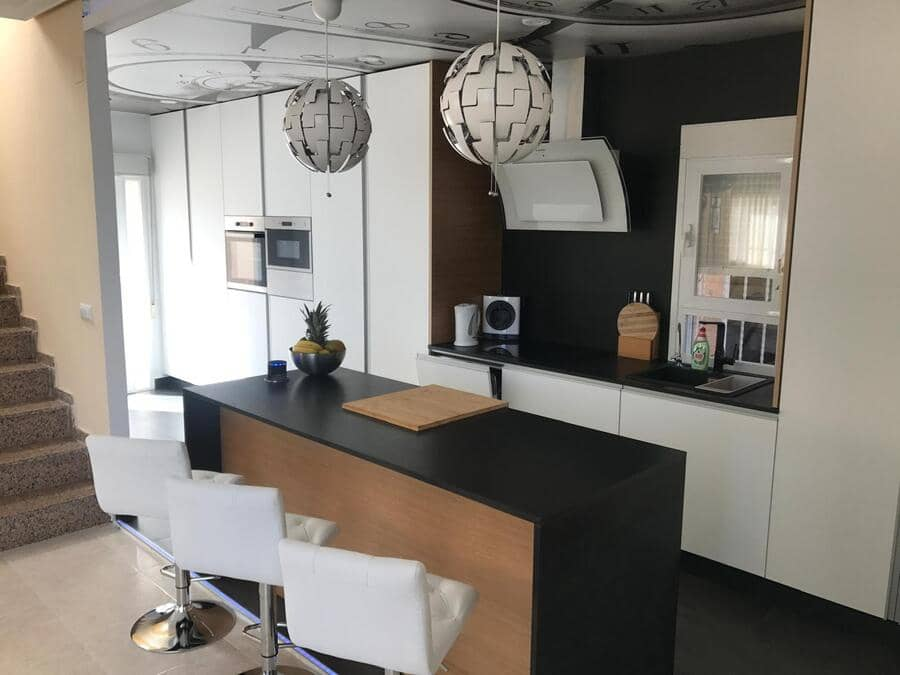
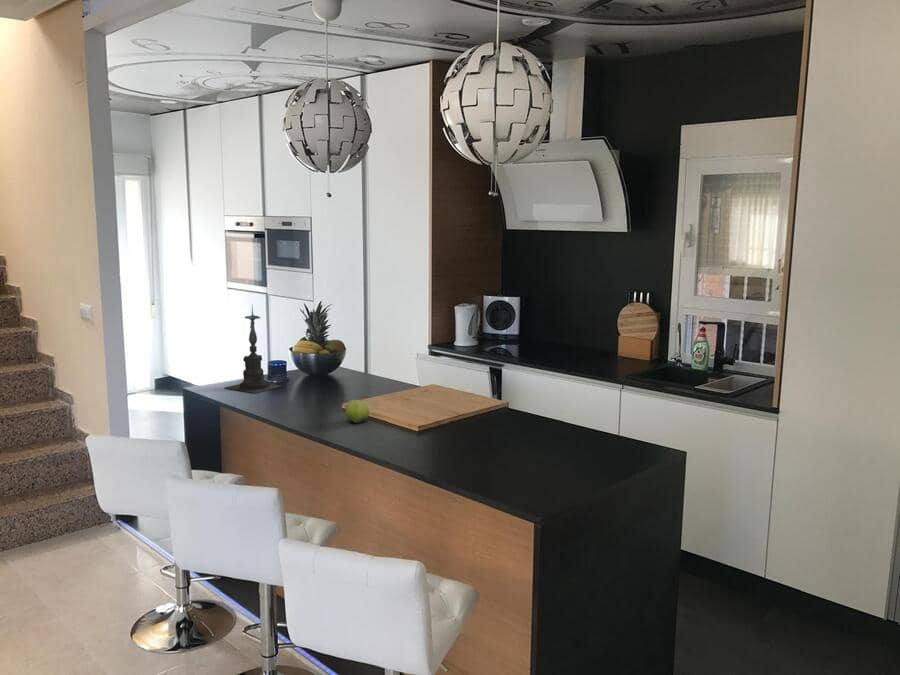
+ fruit [345,398,370,424]
+ candle holder [224,304,282,394]
